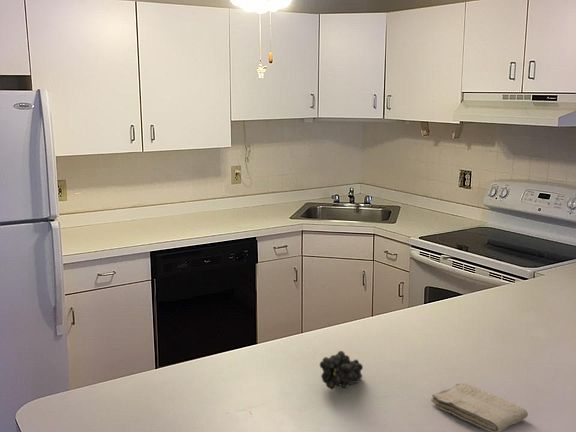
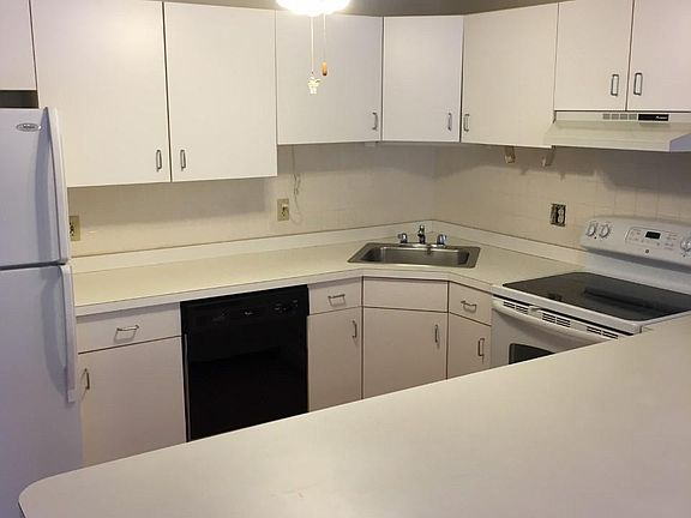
- fruit [319,350,364,390]
- washcloth [430,382,529,432]
